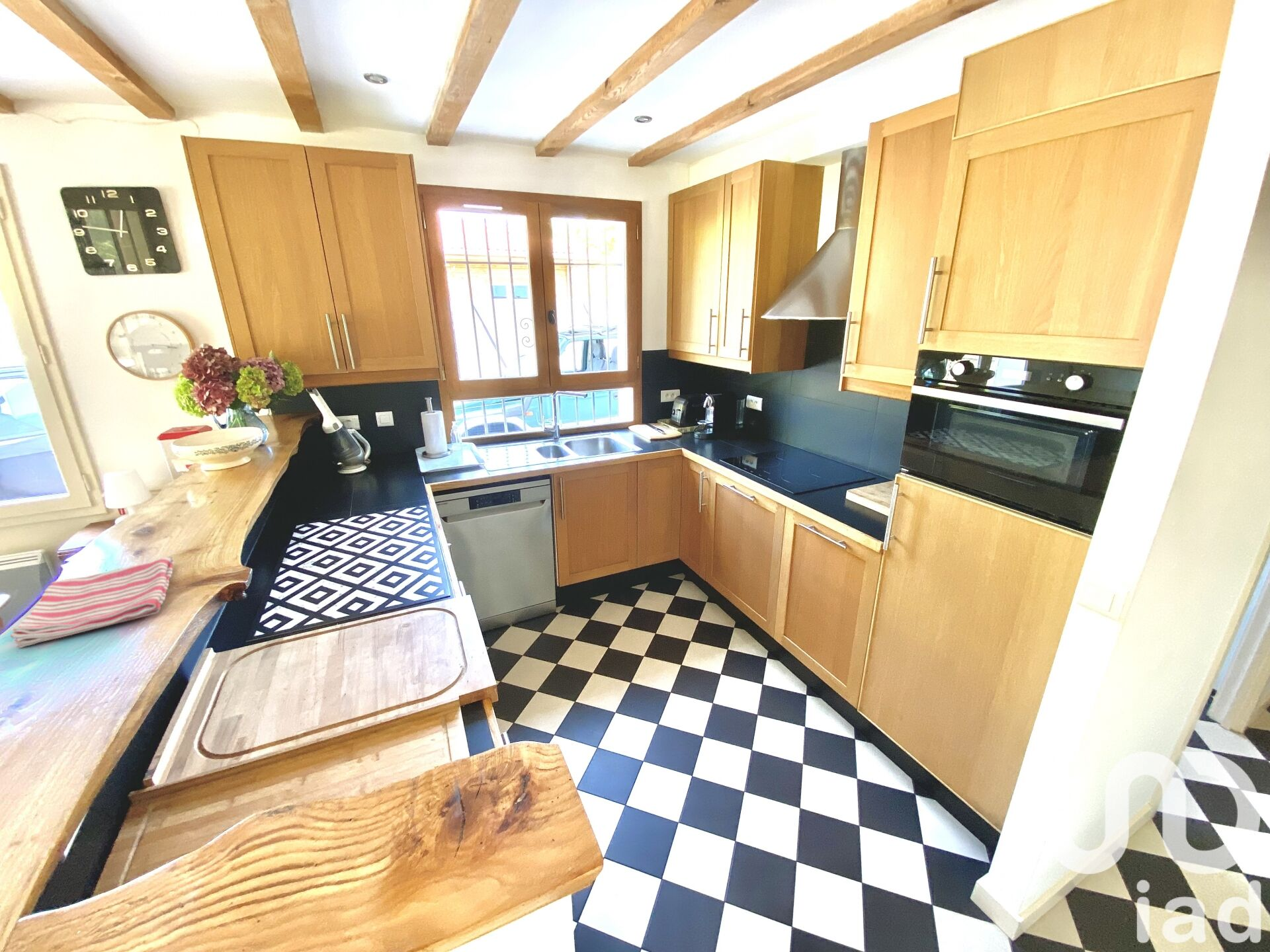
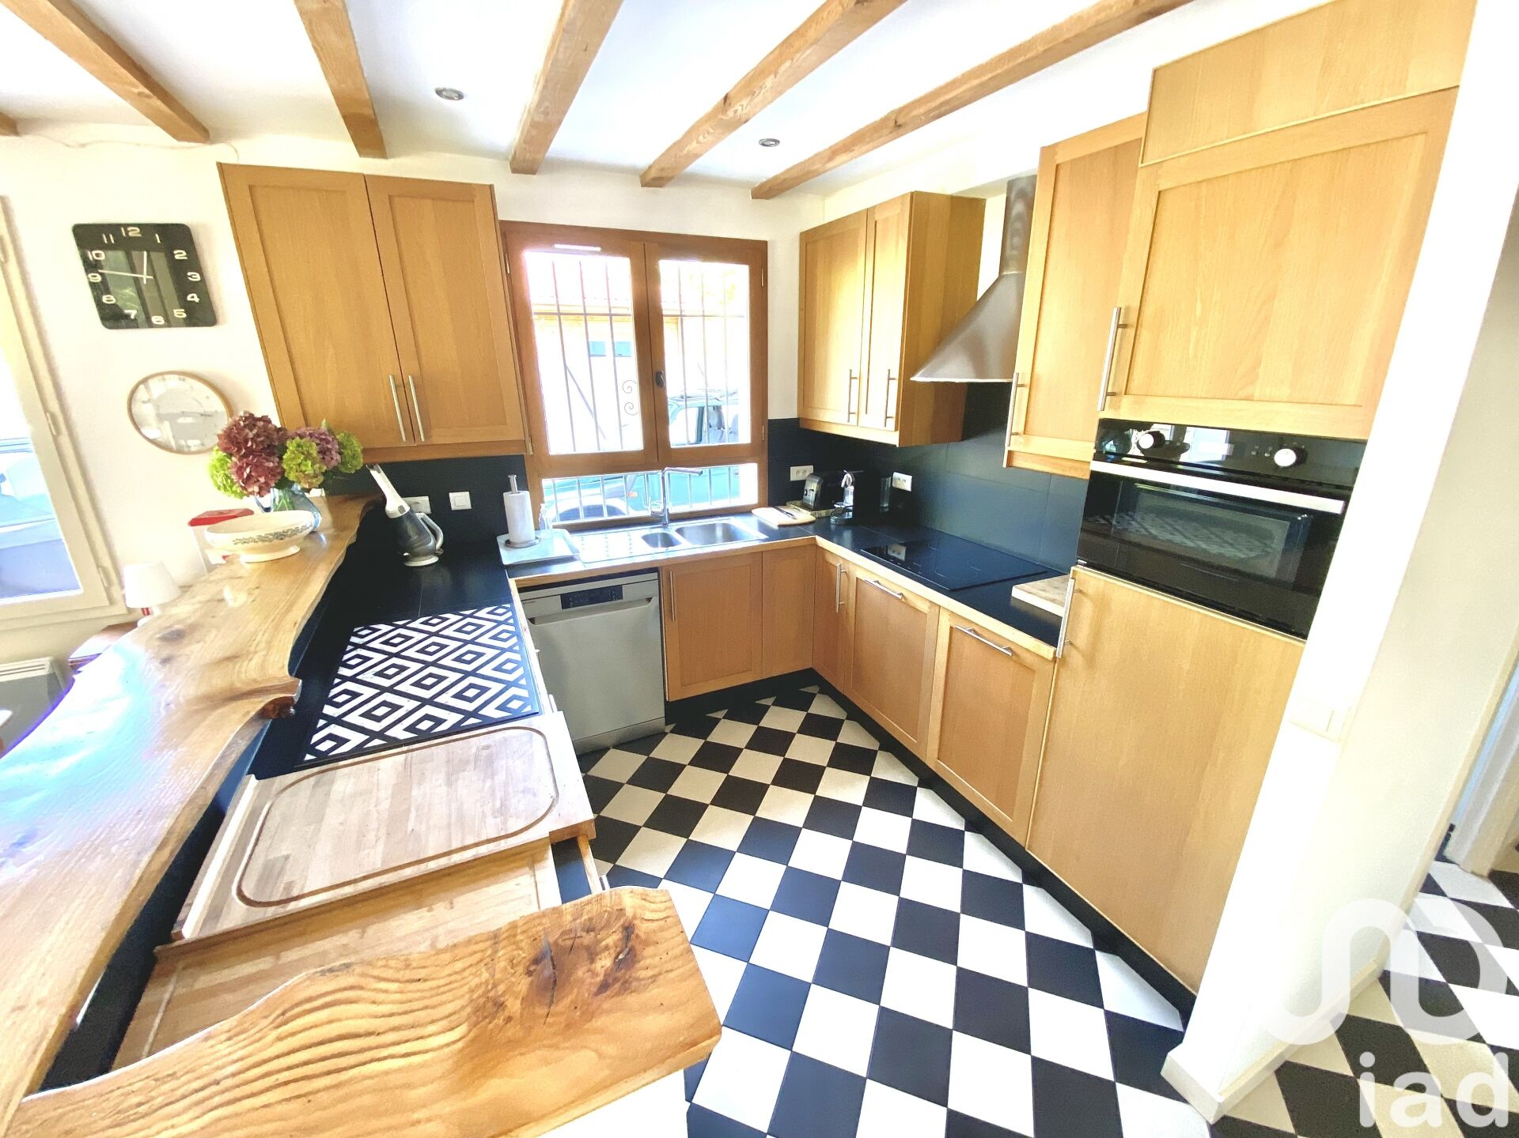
- dish towel [10,556,175,649]
